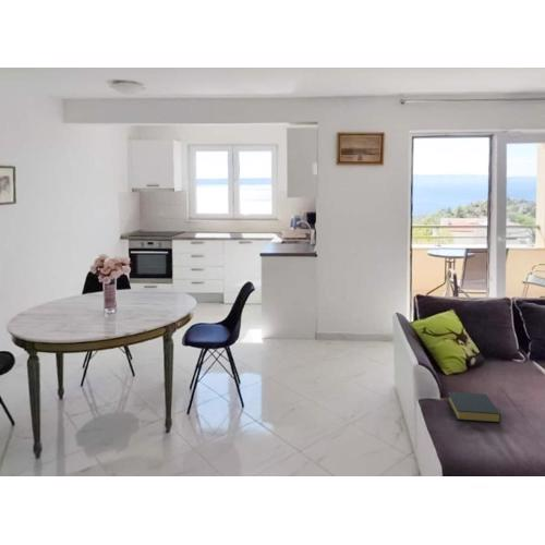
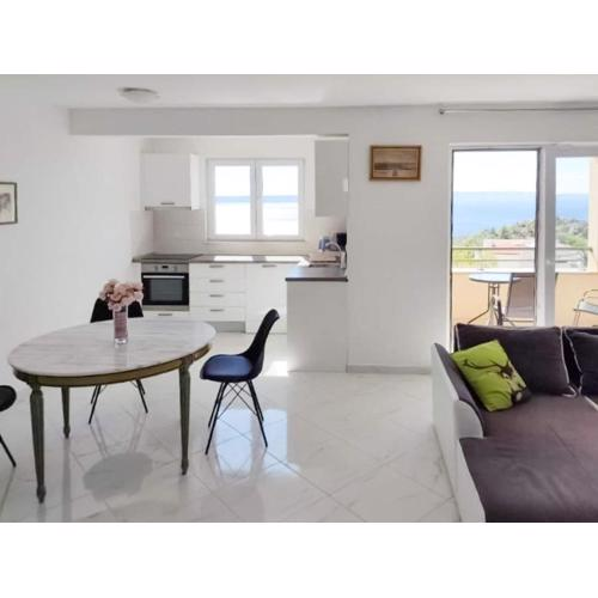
- hardback book [447,391,502,424]
